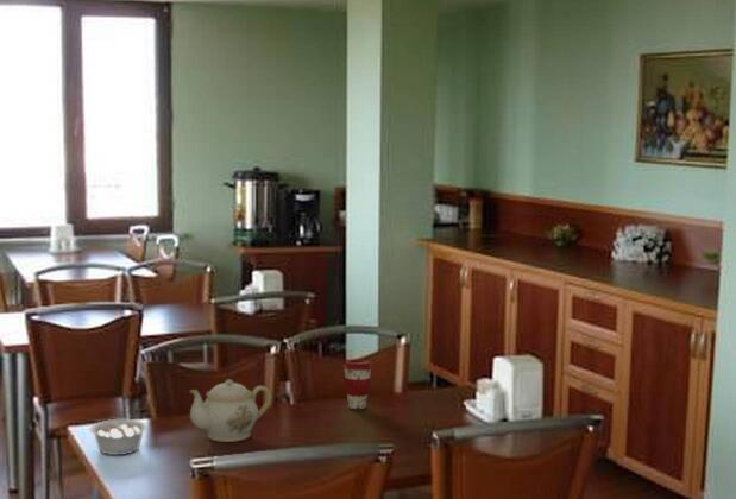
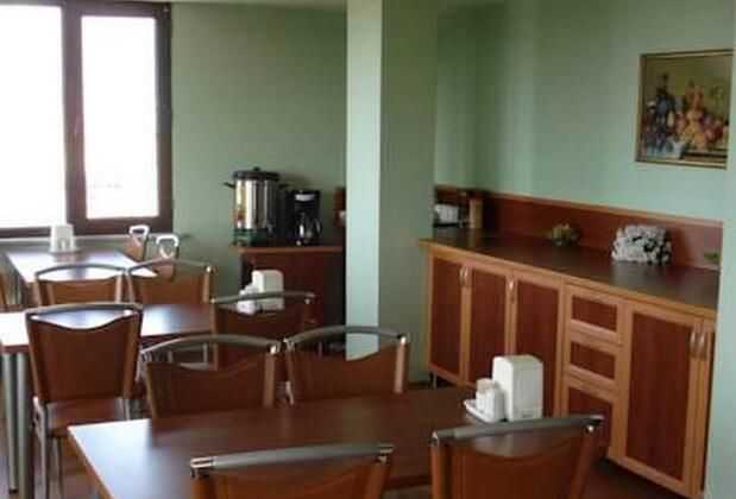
- legume [89,418,149,456]
- coffee cup [342,359,373,410]
- teapot [189,378,272,443]
